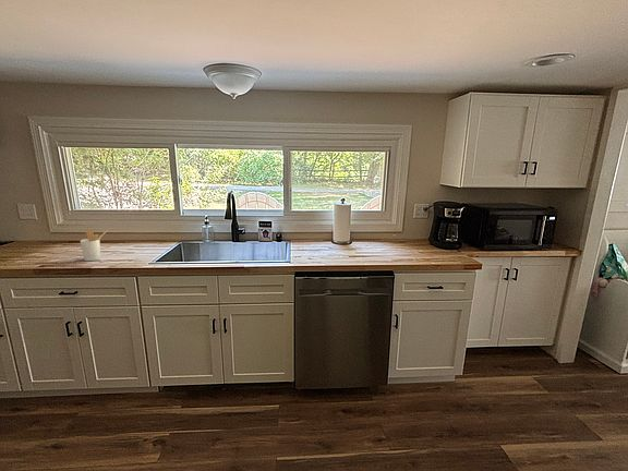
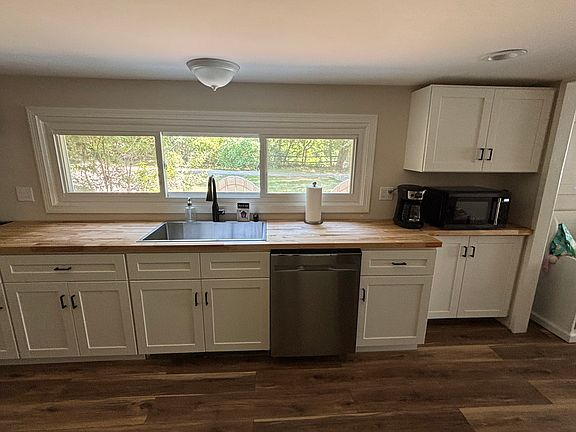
- utensil holder [80,228,109,262]
